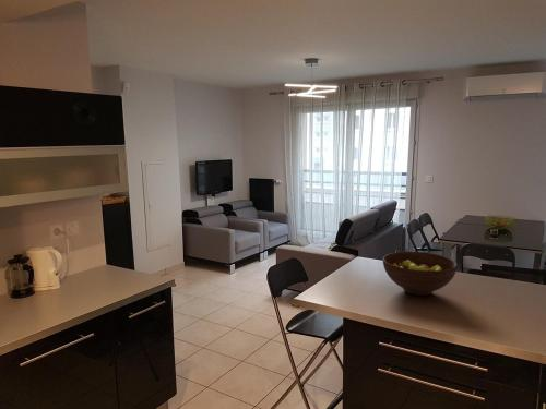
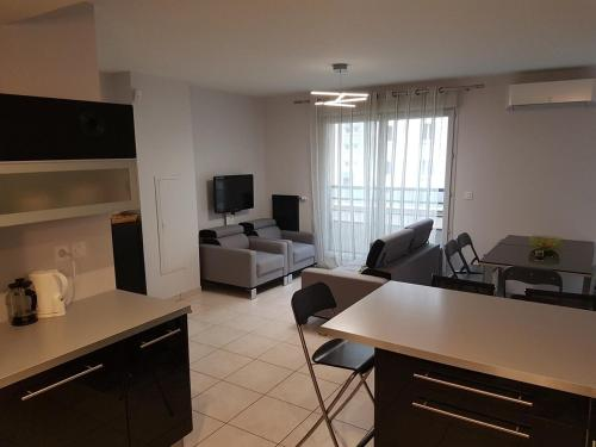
- fruit bowl [382,251,459,297]
